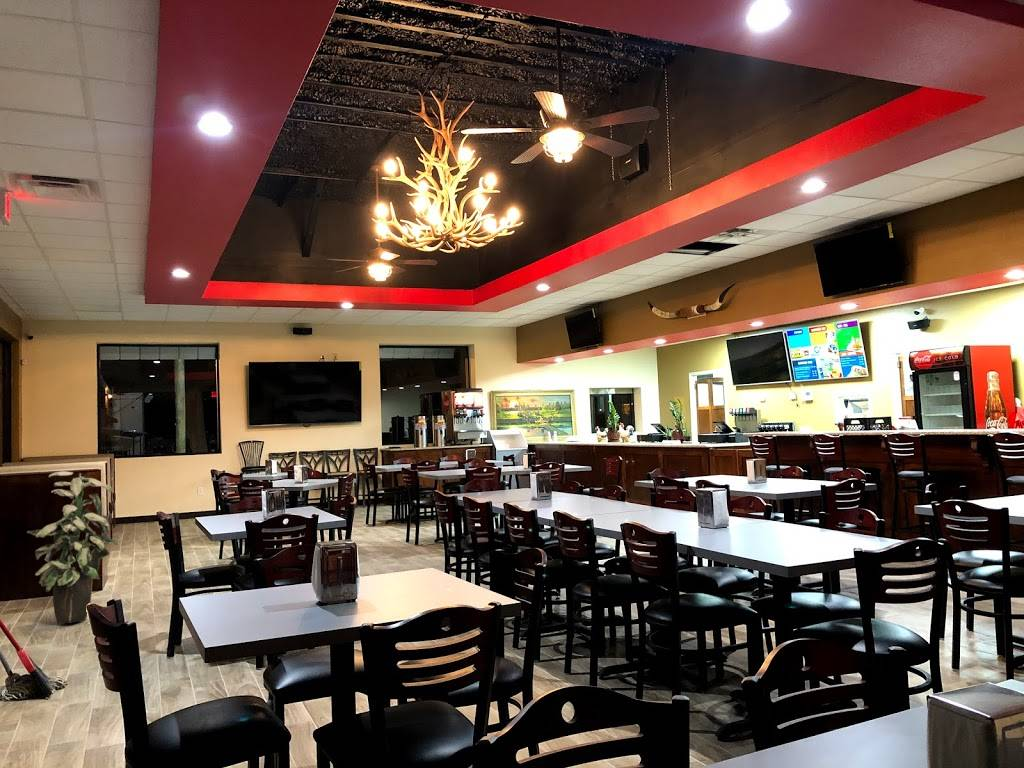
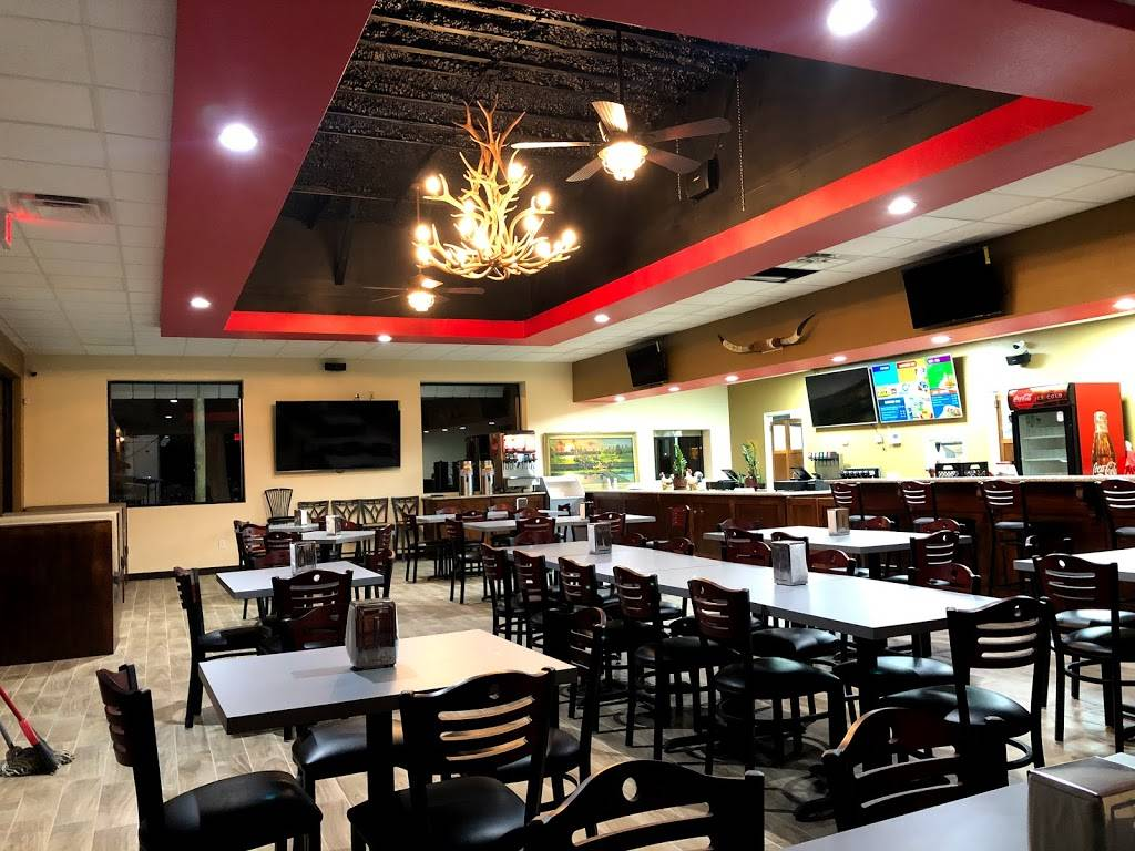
- indoor plant [26,470,119,624]
